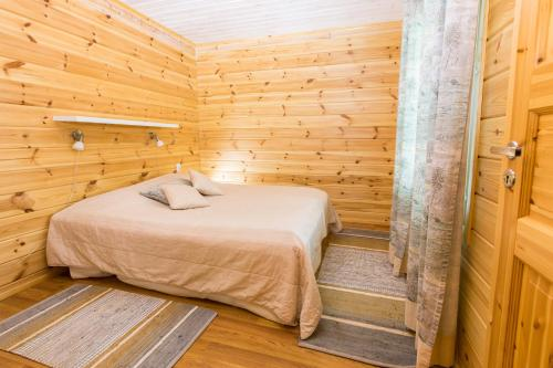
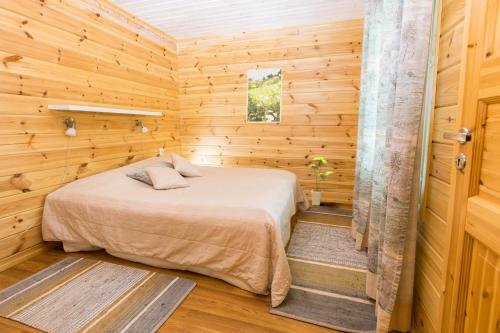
+ house plant [309,156,334,206]
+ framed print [246,67,284,124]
